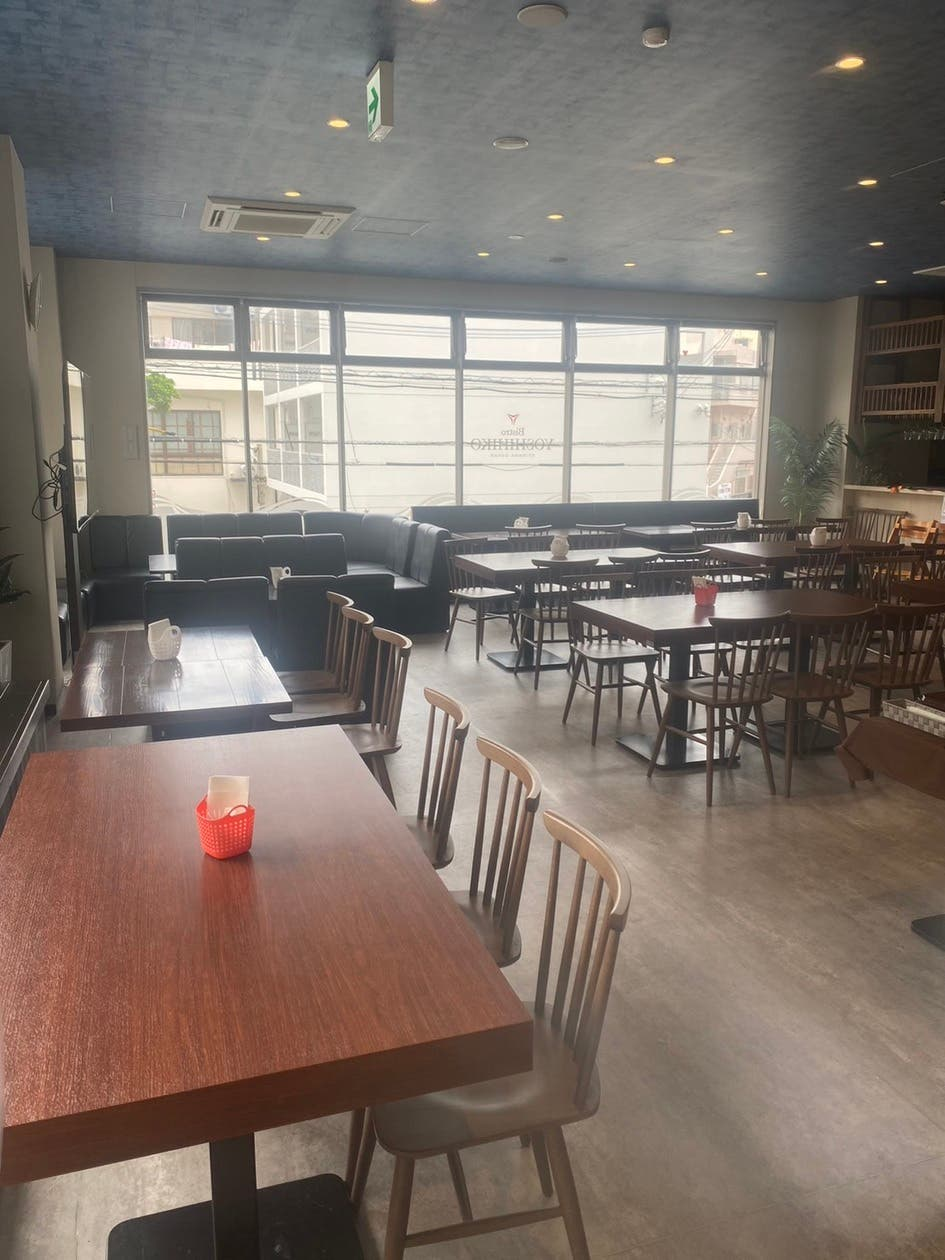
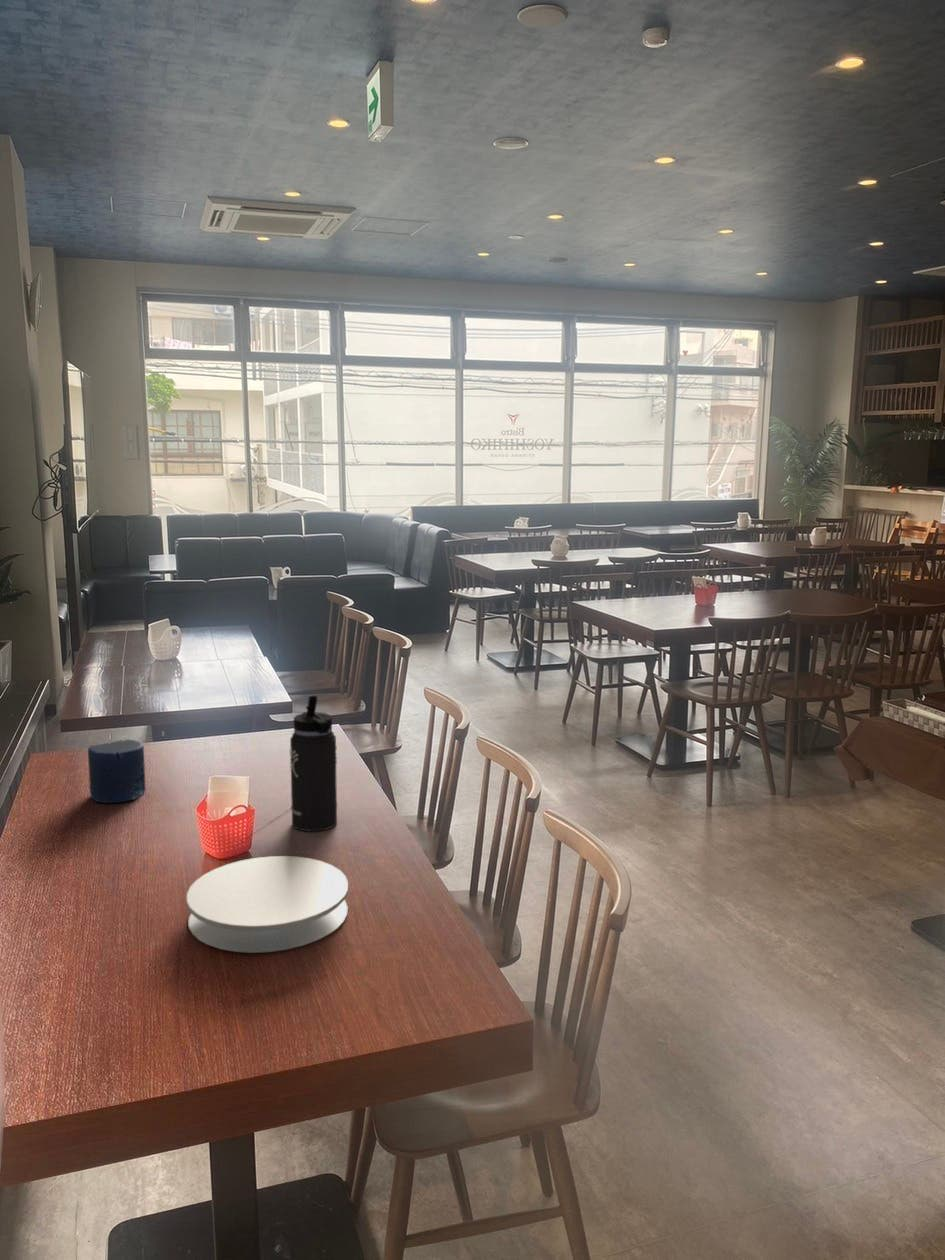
+ plate [186,855,349,954]
+ candle [87,738,147,804]
+ thermos bottle [289,695,338,832]
